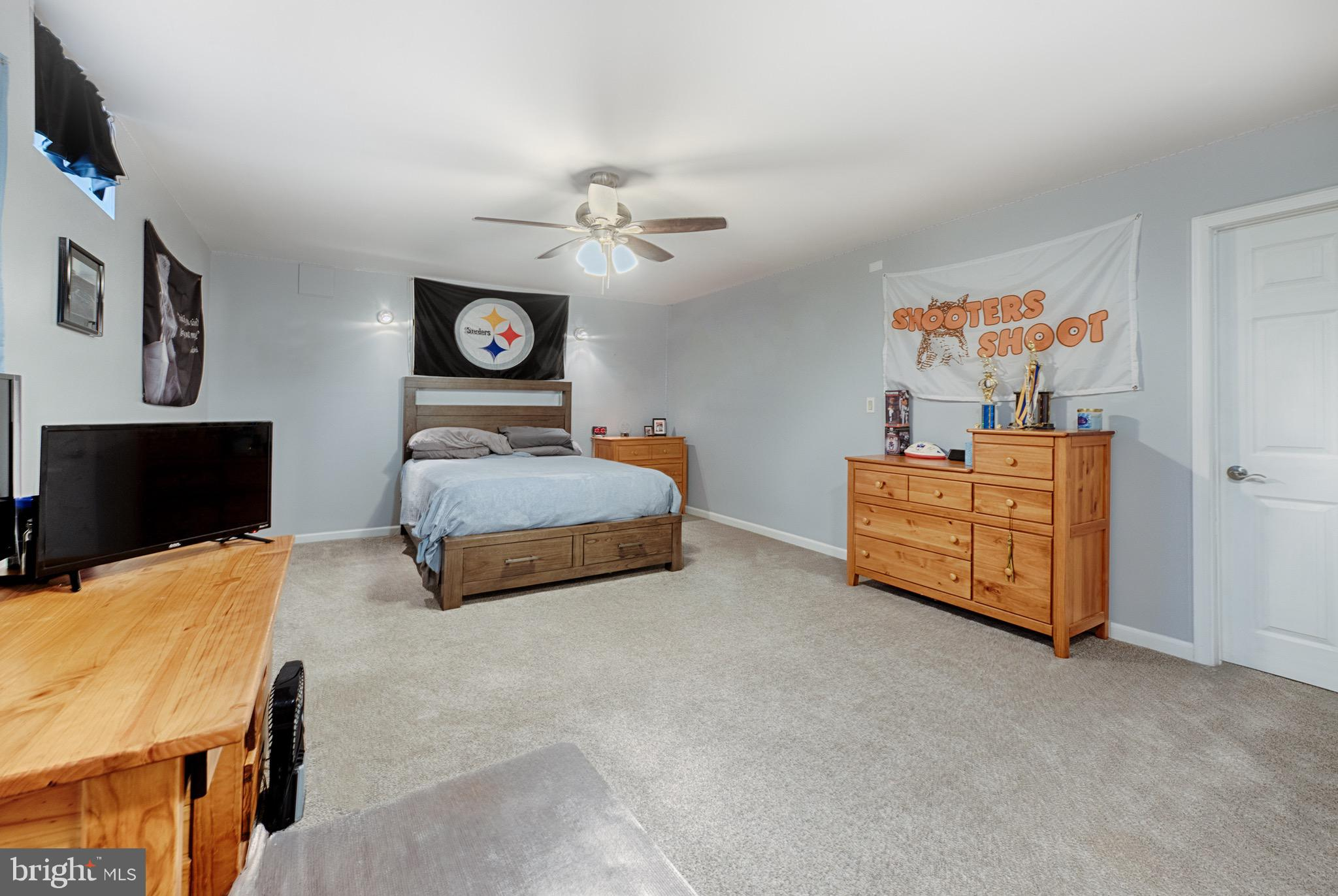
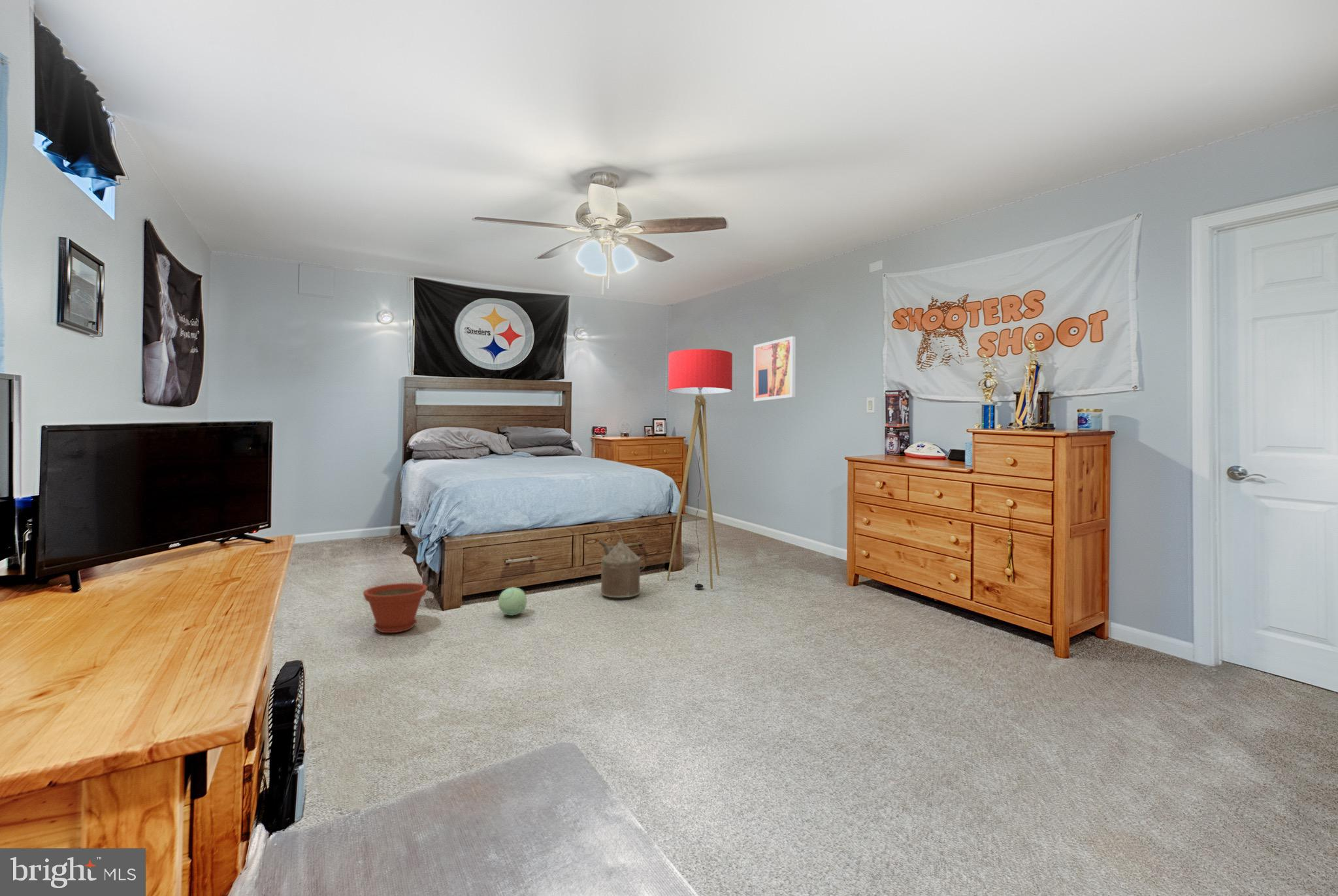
+ floor lamp [666,349,733,590]
+ plush toy [498,586,527,616]
+ wall art [753,336,796,402]
+ watering can [597,528,647,598]
+ plant pot [363,583,428,633]
